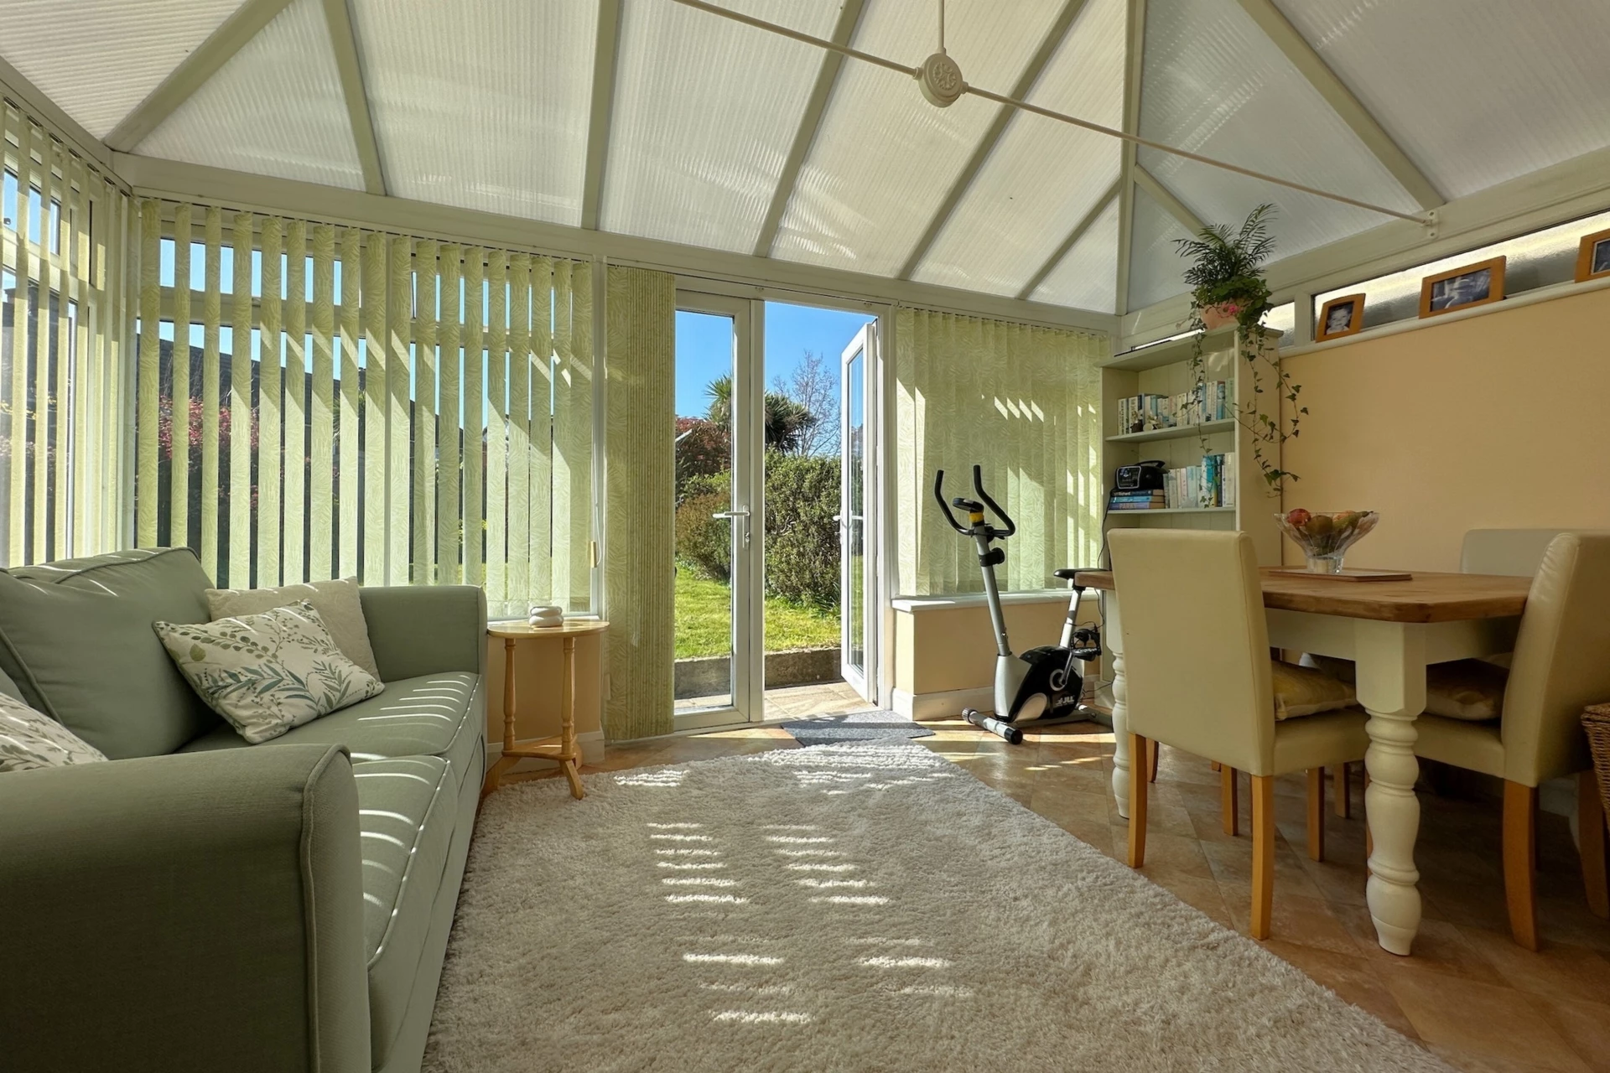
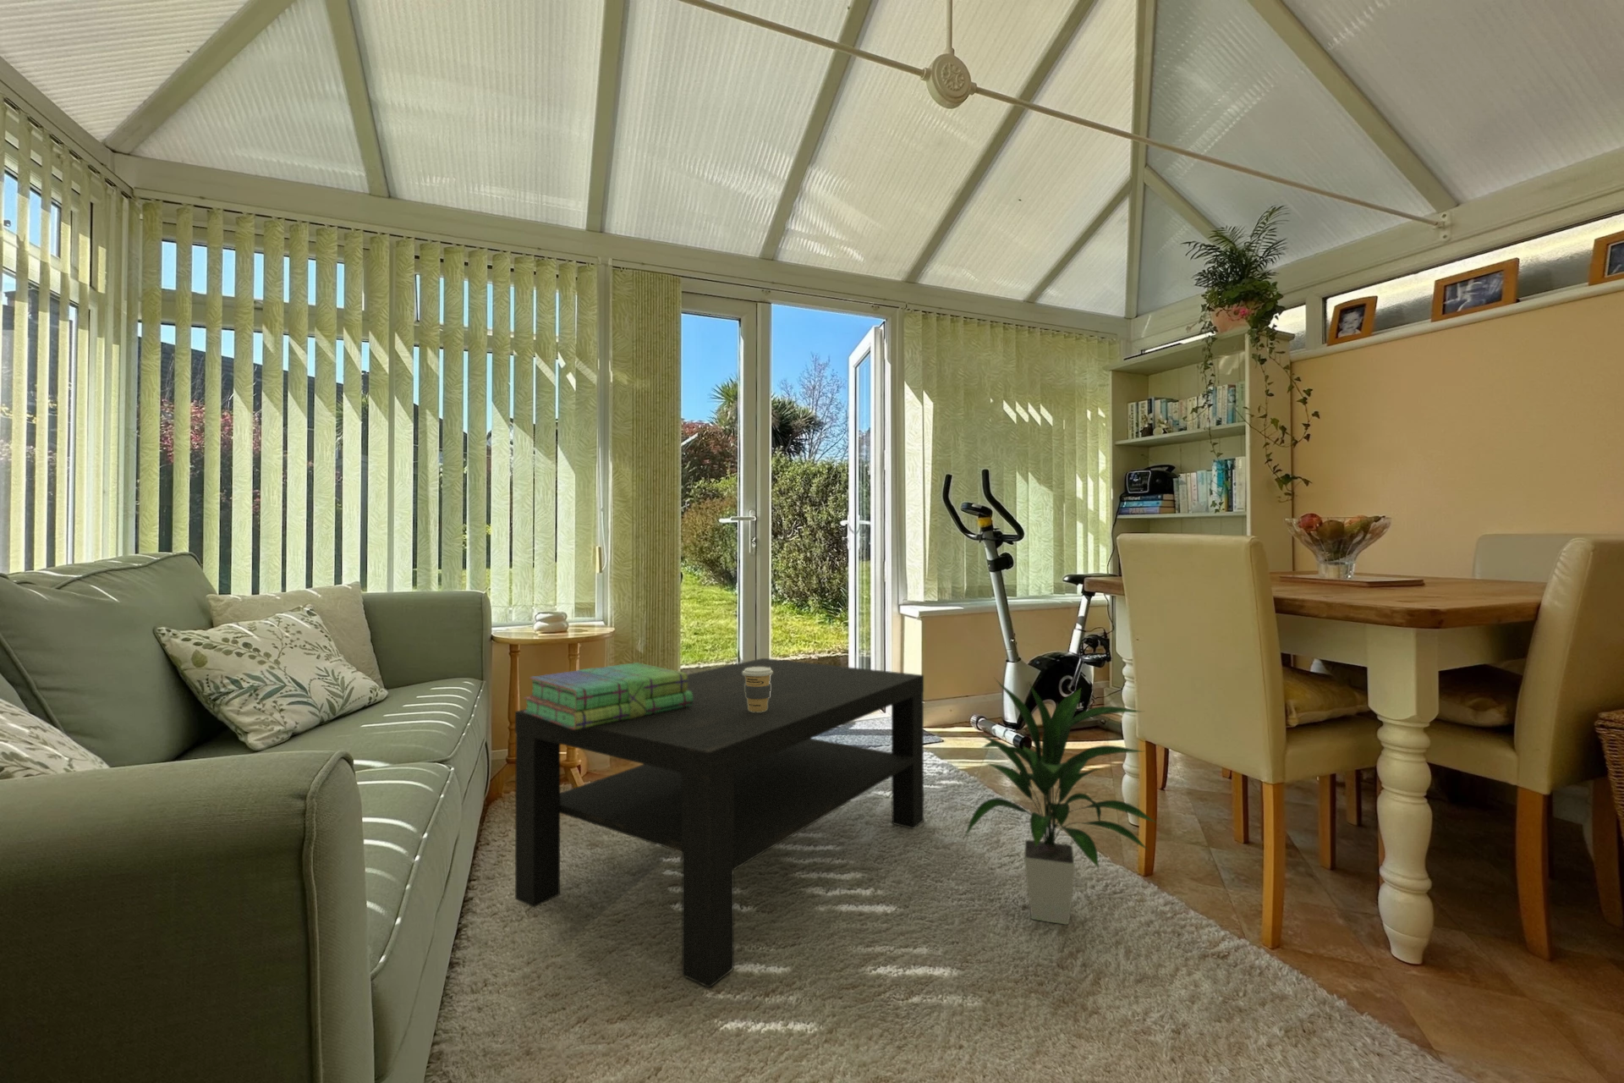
+ coffee table [515,658,924,989]
+ coffee cup [743,667,773,712]
+ stack of books [523,661,692,729]
+ indoor plant [962,678,1158,926]
